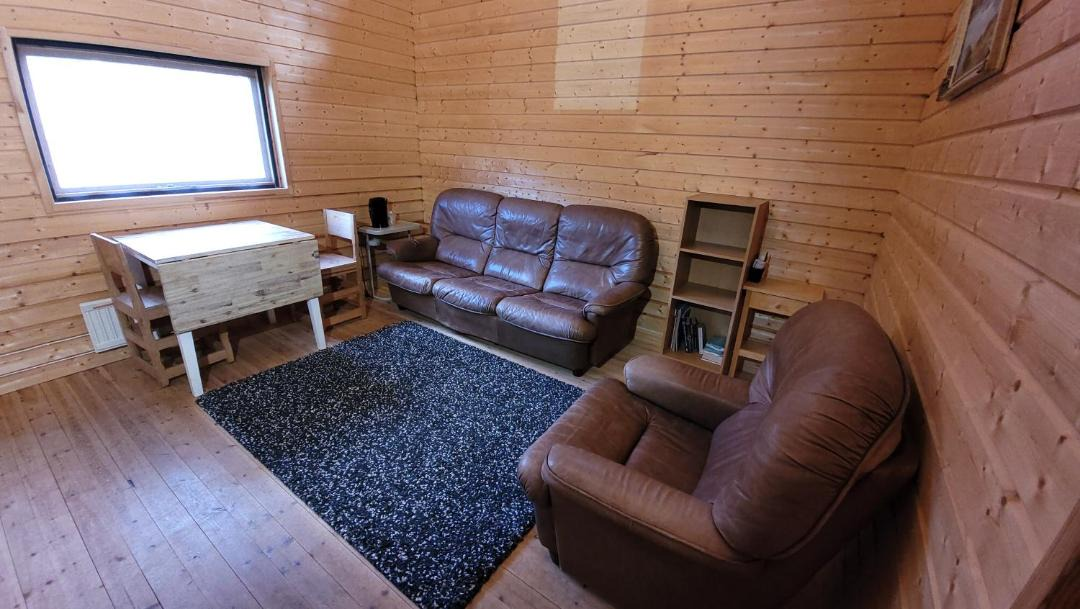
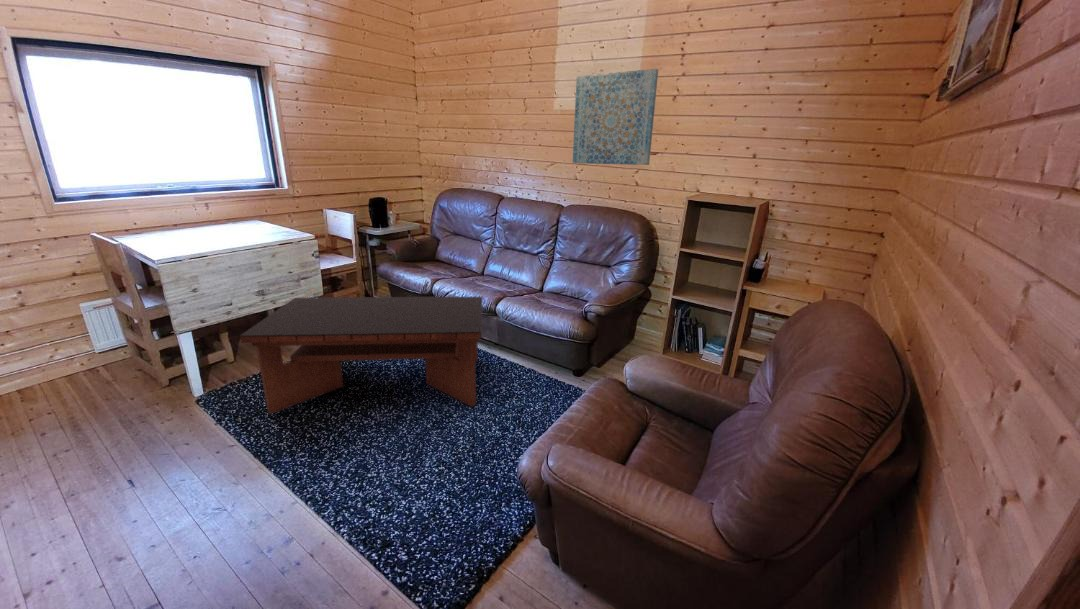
+ wall art [572,68,659,166]
+ coffee table [239,296,483,415]
